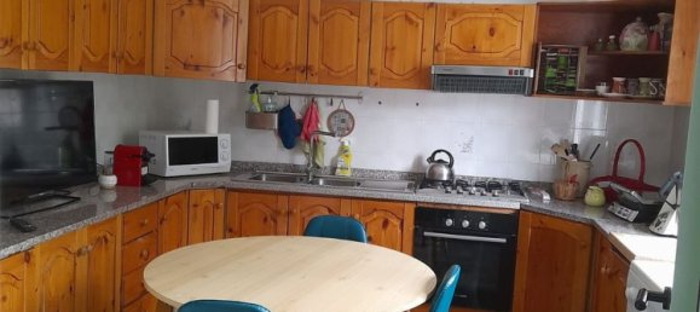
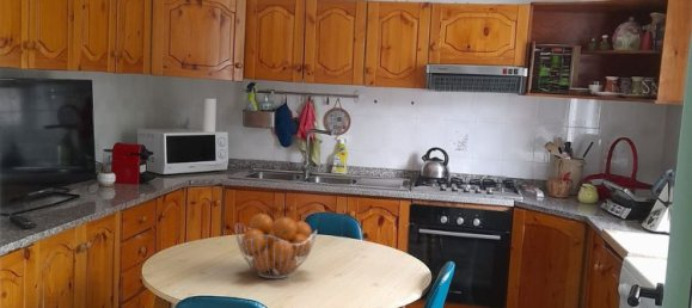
+ fruit basket [234,212,318,279]
